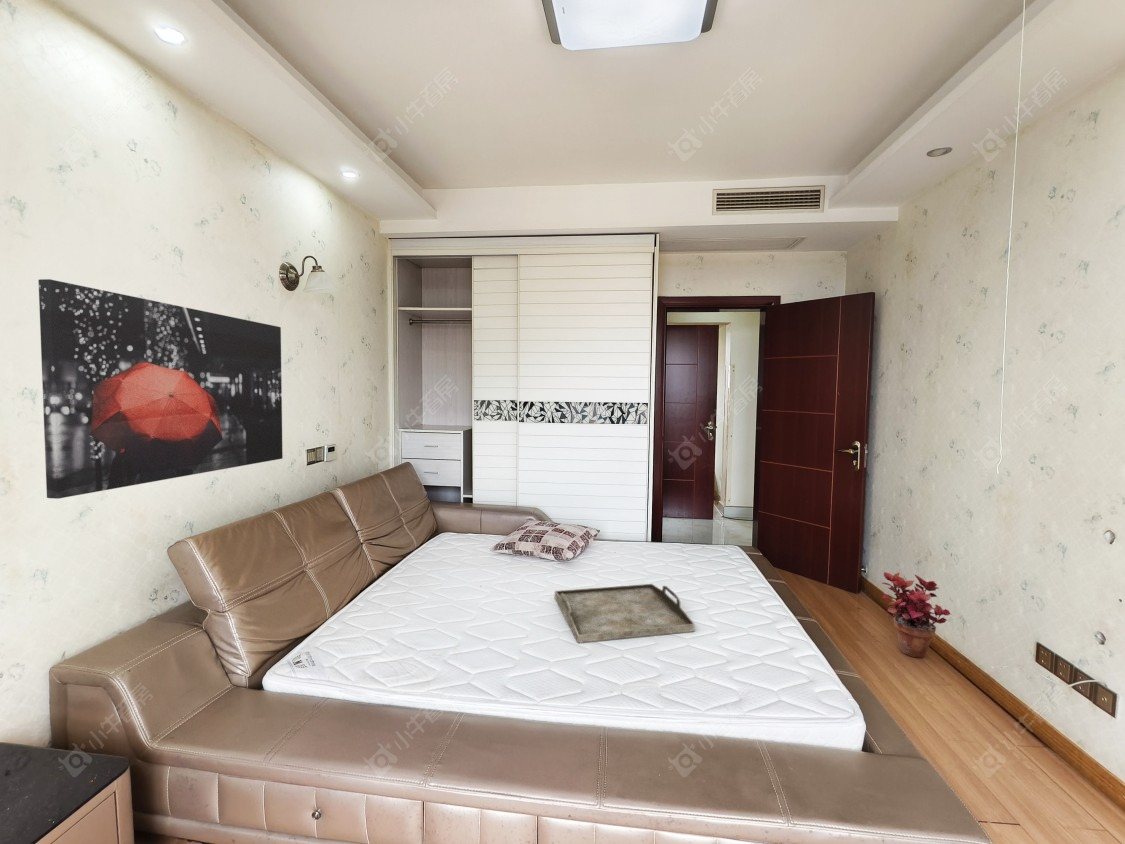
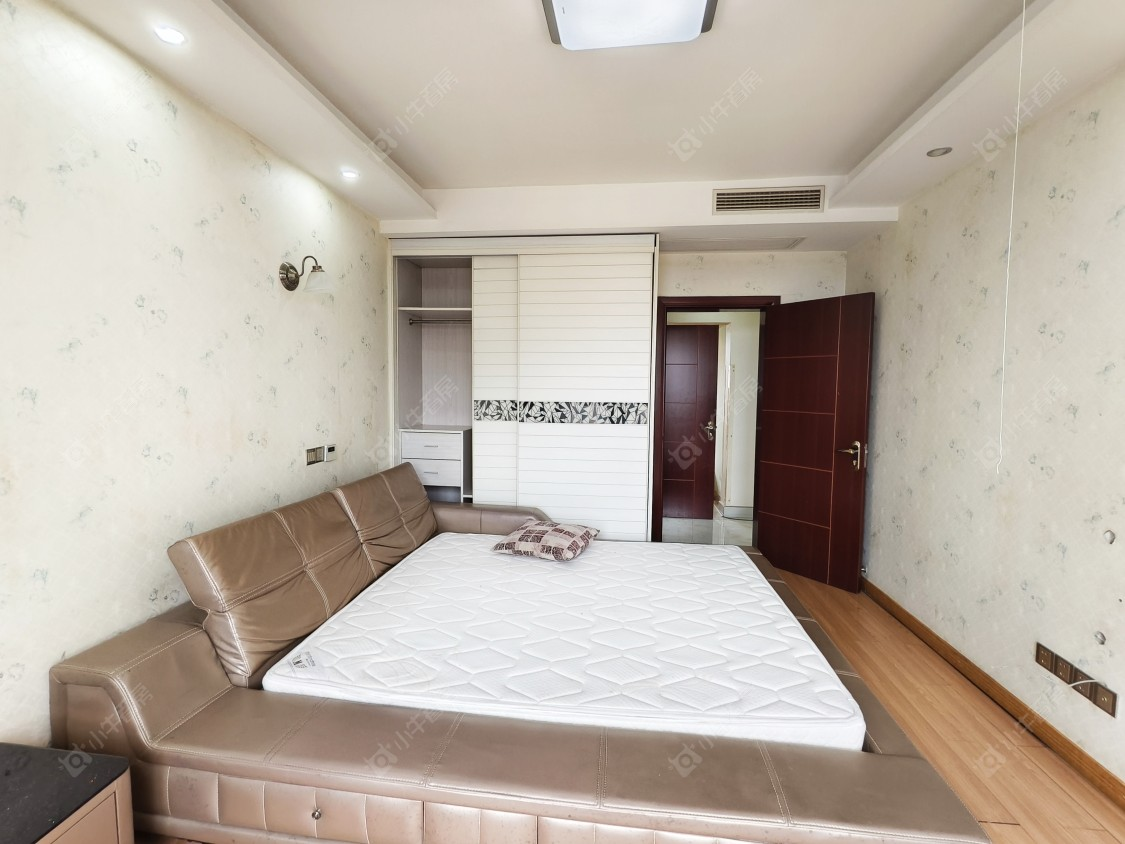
- potted plant [881,571,951,659]
- serving tray [554,583,696,644]
- wall art [37,278,284,500]
